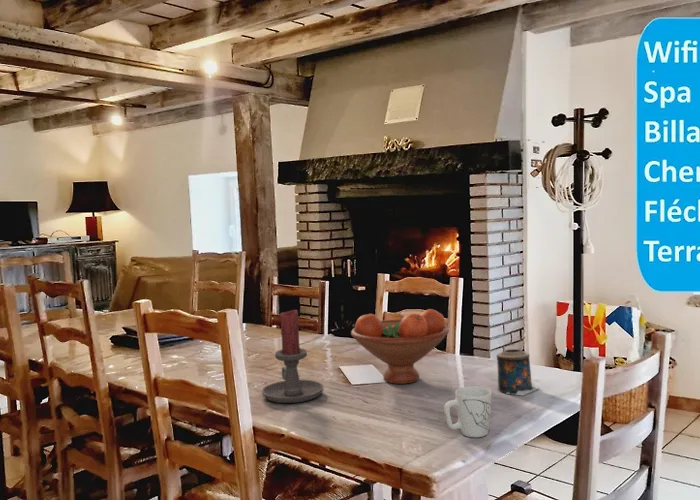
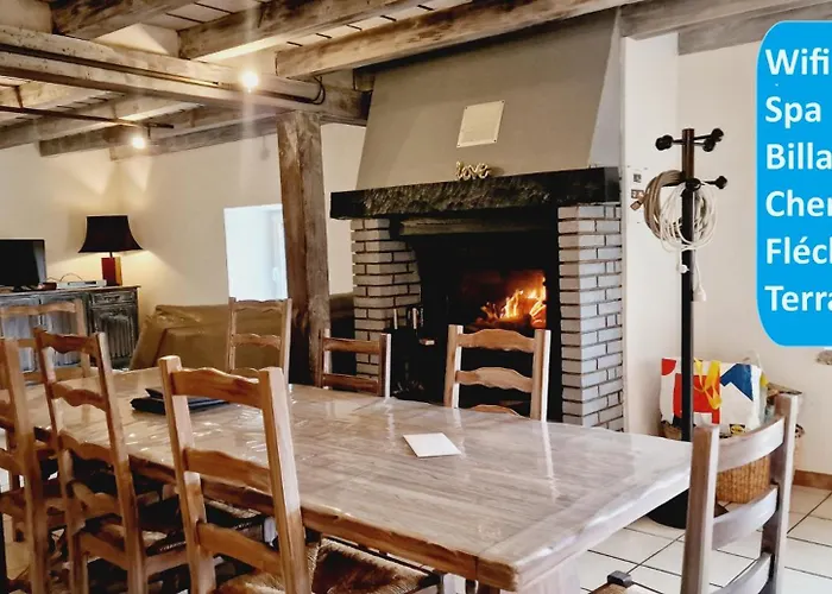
- mug [443,385,493,438]
- candle holder [261,309,325,404]
- fruit bowl [350,308,450,385]
- candle [496,348,541,397]
